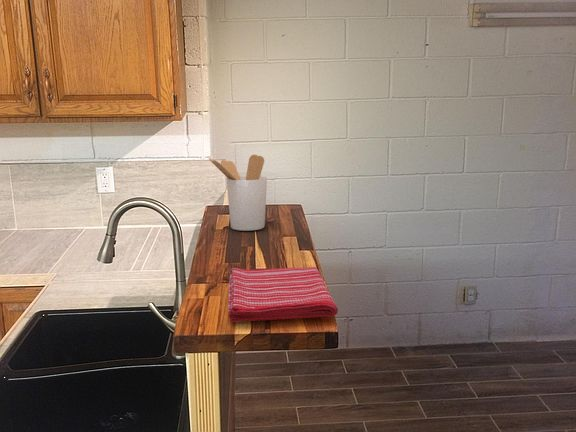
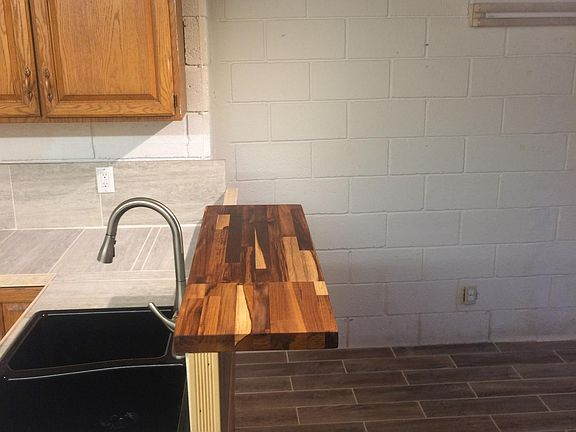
- utensil holder [208,154,268,232]
- dish towel [227,266,339,323]
